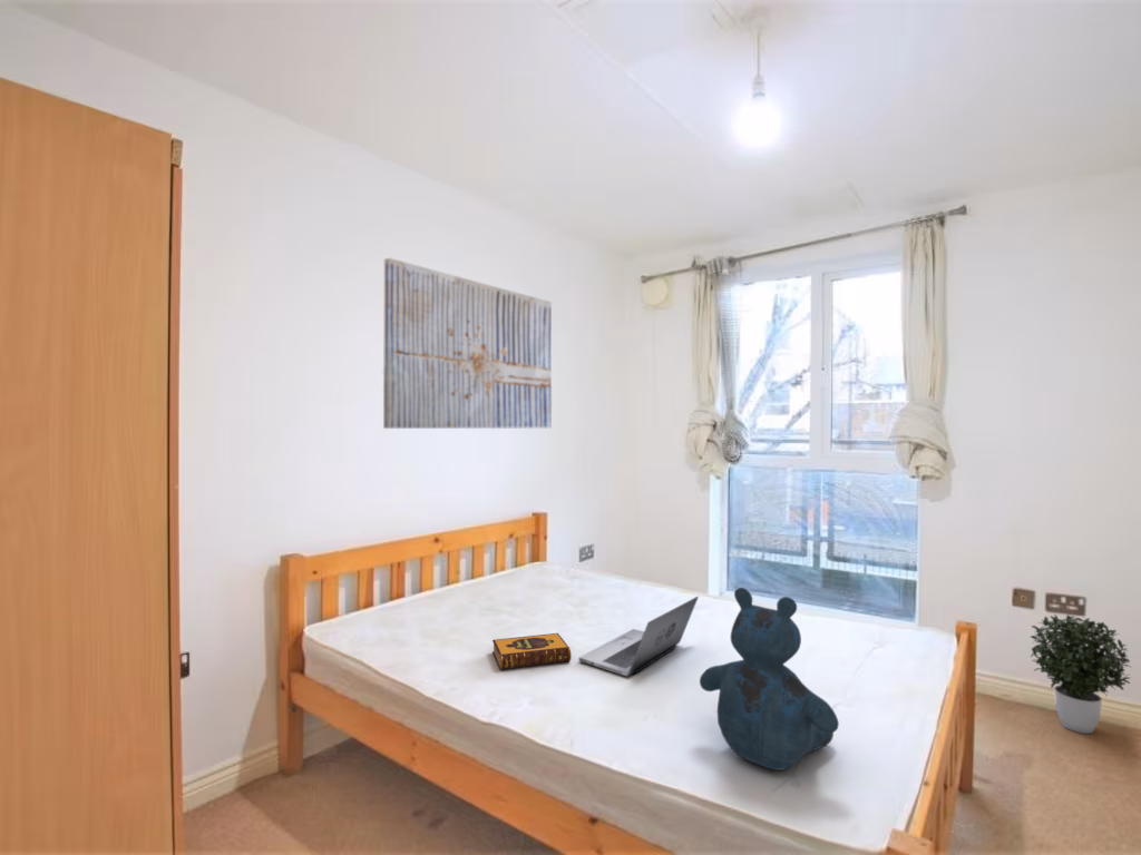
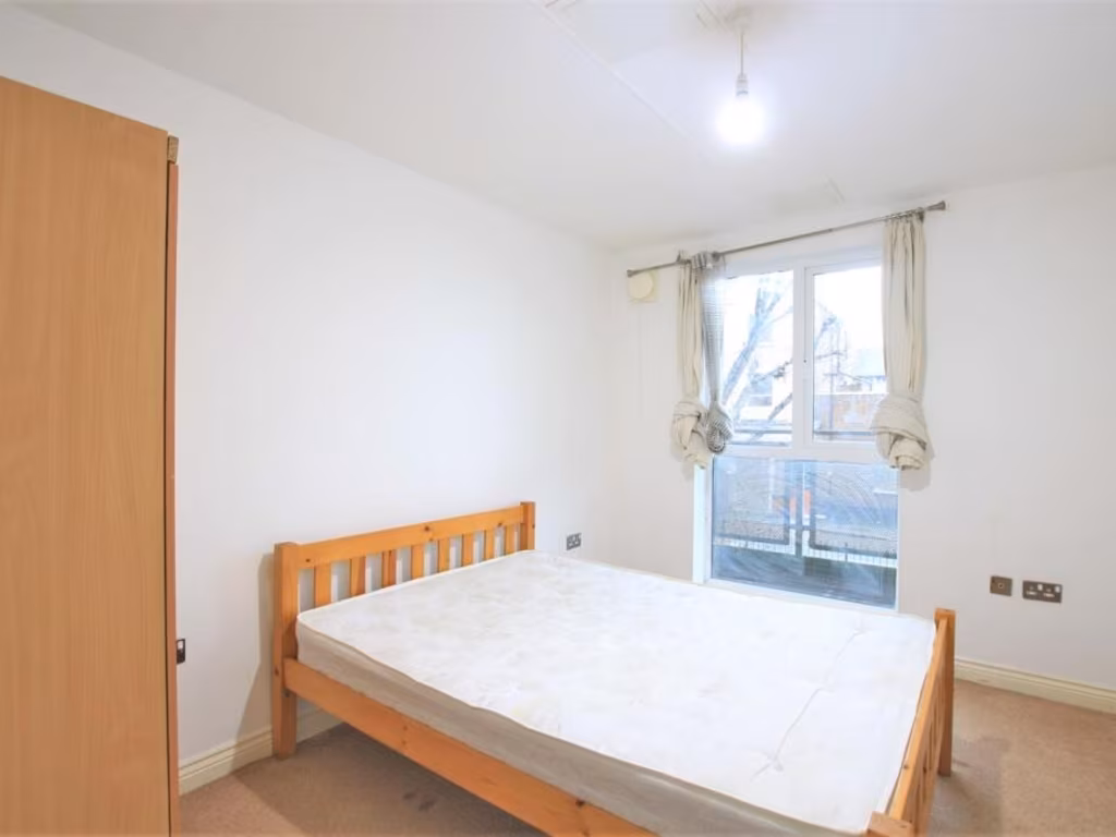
- hardback book [491,632,573,671]
- laptop [577,596,700,677]
- potted plant [1030,613,1133,735]
- teddy bear [699,587,840,772]
- wall art [382,257,553,430]
